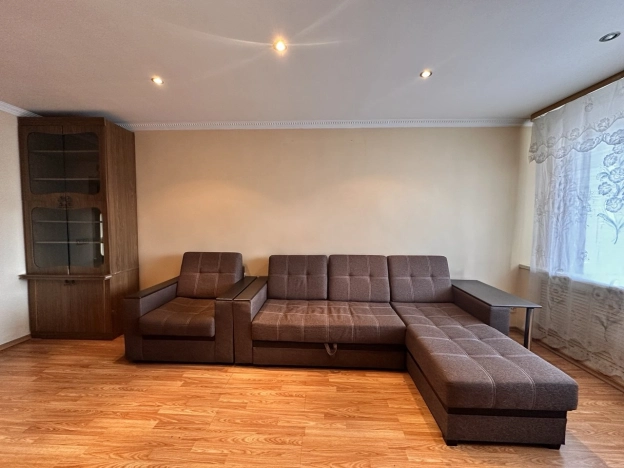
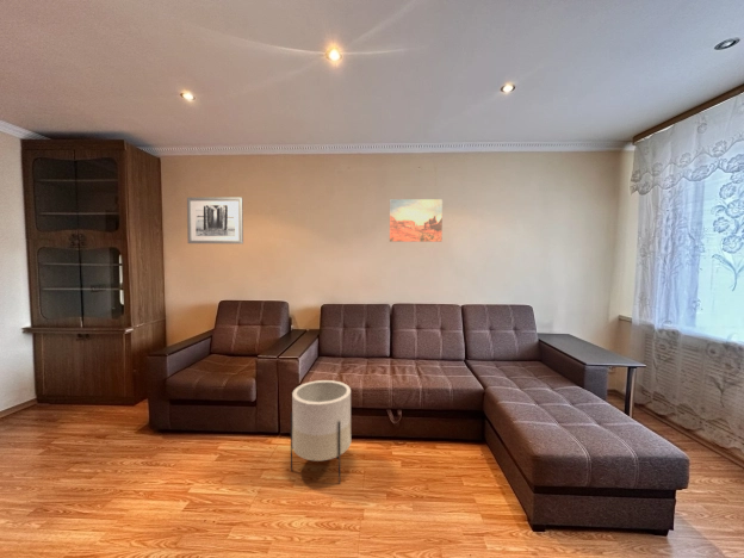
+ wall art [186,196,244,244]
+ wall art [389,198,444,243]
+ planter [290,379,352,485]
